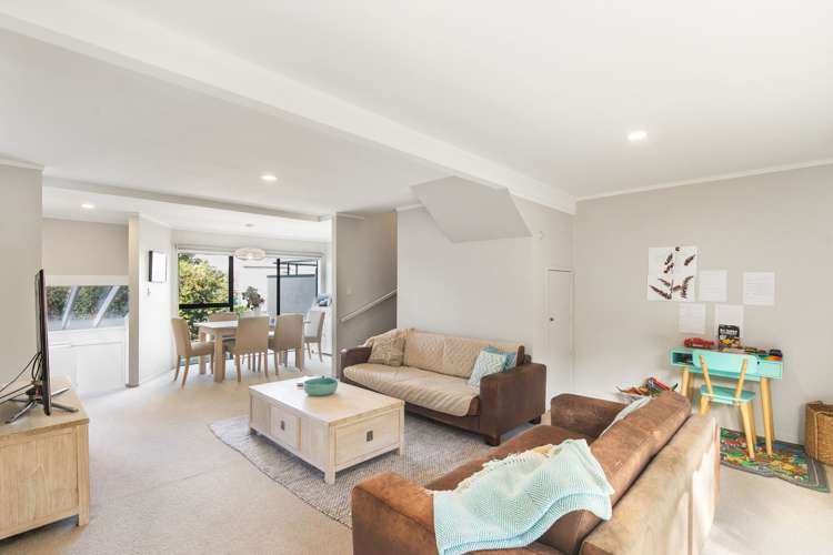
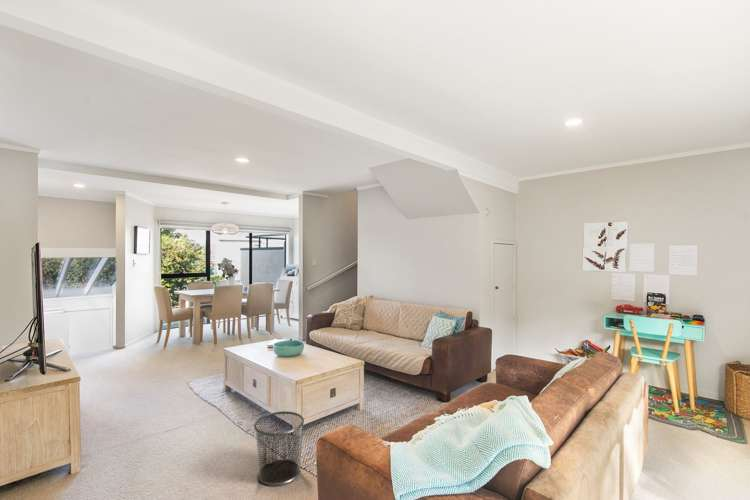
+ waste bin [253,410,305,487]
